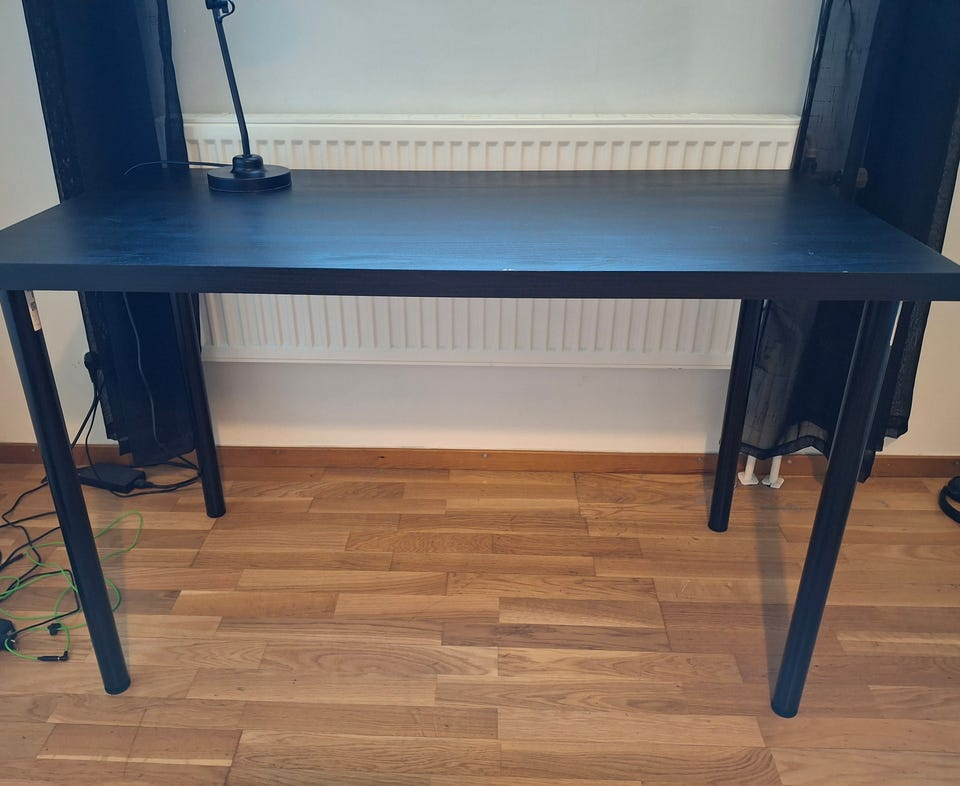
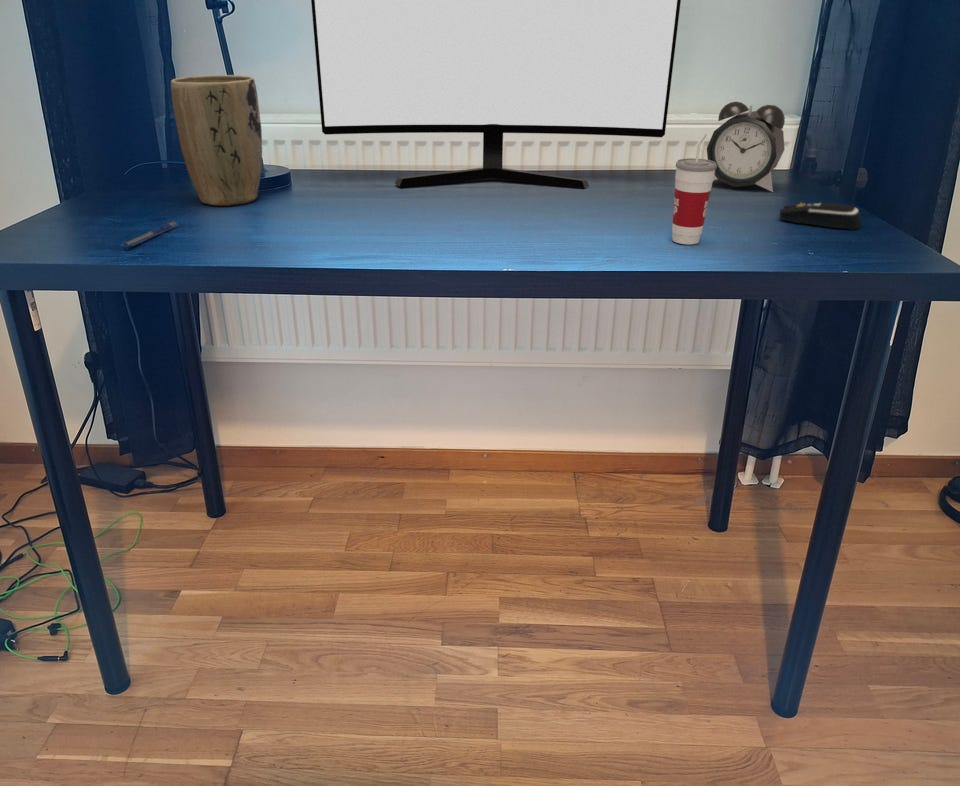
+ cup [671,133,717,245]
+ computer mouse [779,202,862,231]
+ monitor [310,0,682,190]
+ pen [121,221,178,248]
+ alarm clock [706,101,786,193]
+ plant pot [170,74,263,207]
